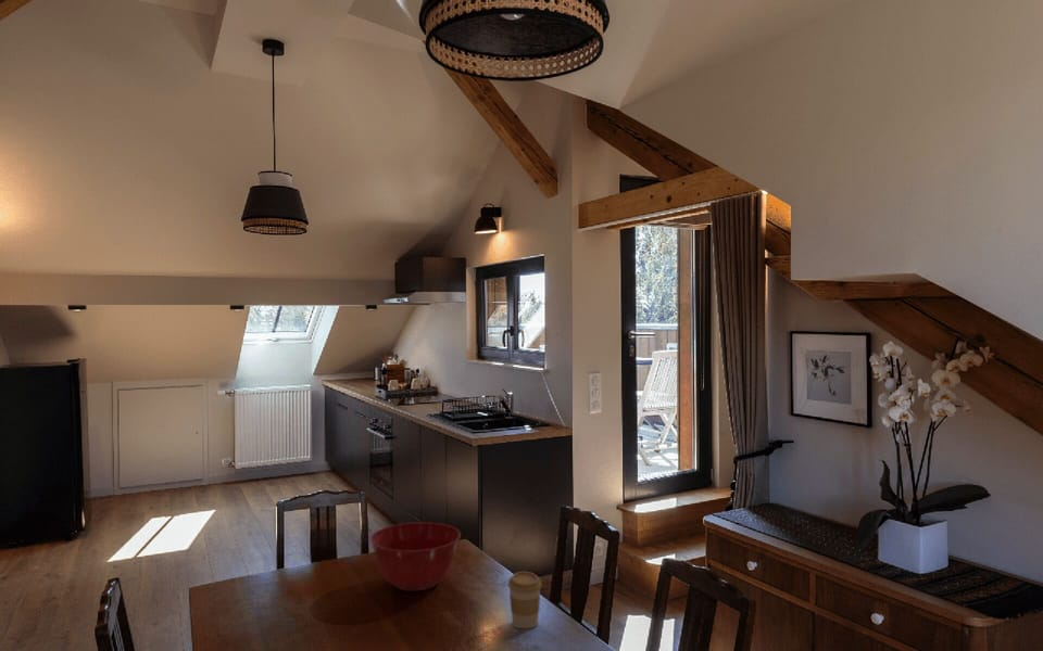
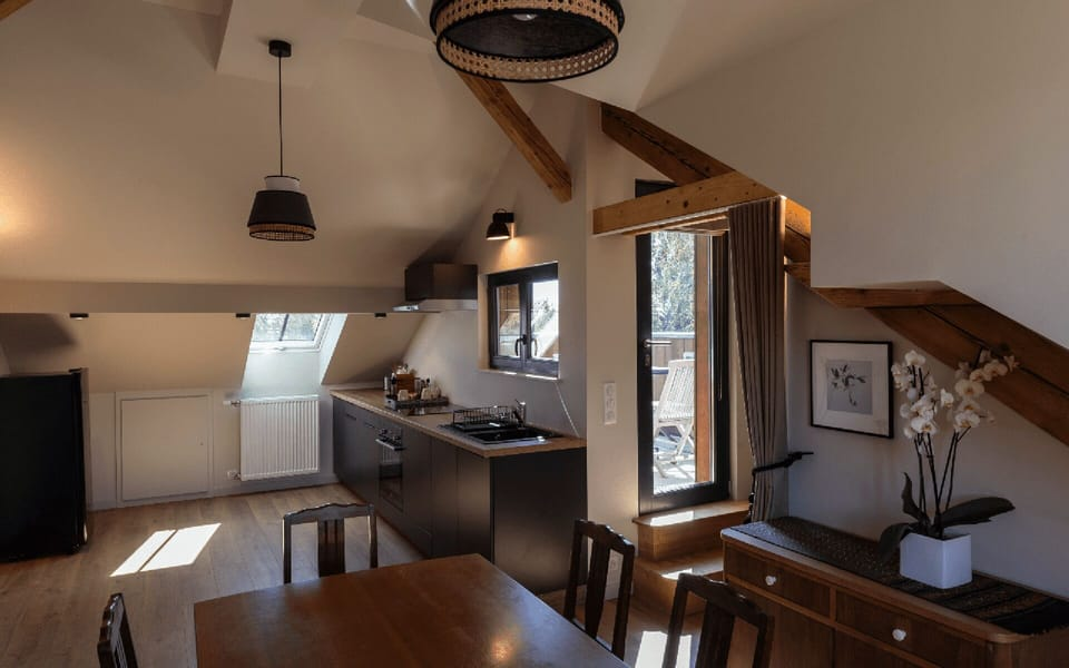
- mixing bowl [369,521,462,592]
- coffee cup [507,571,543,629]
